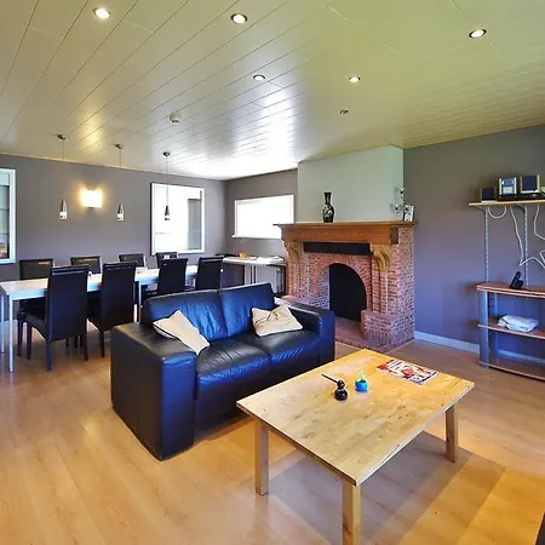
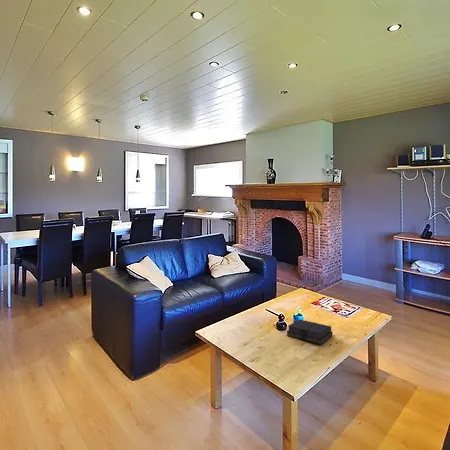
+ book [286,319,334,345]
